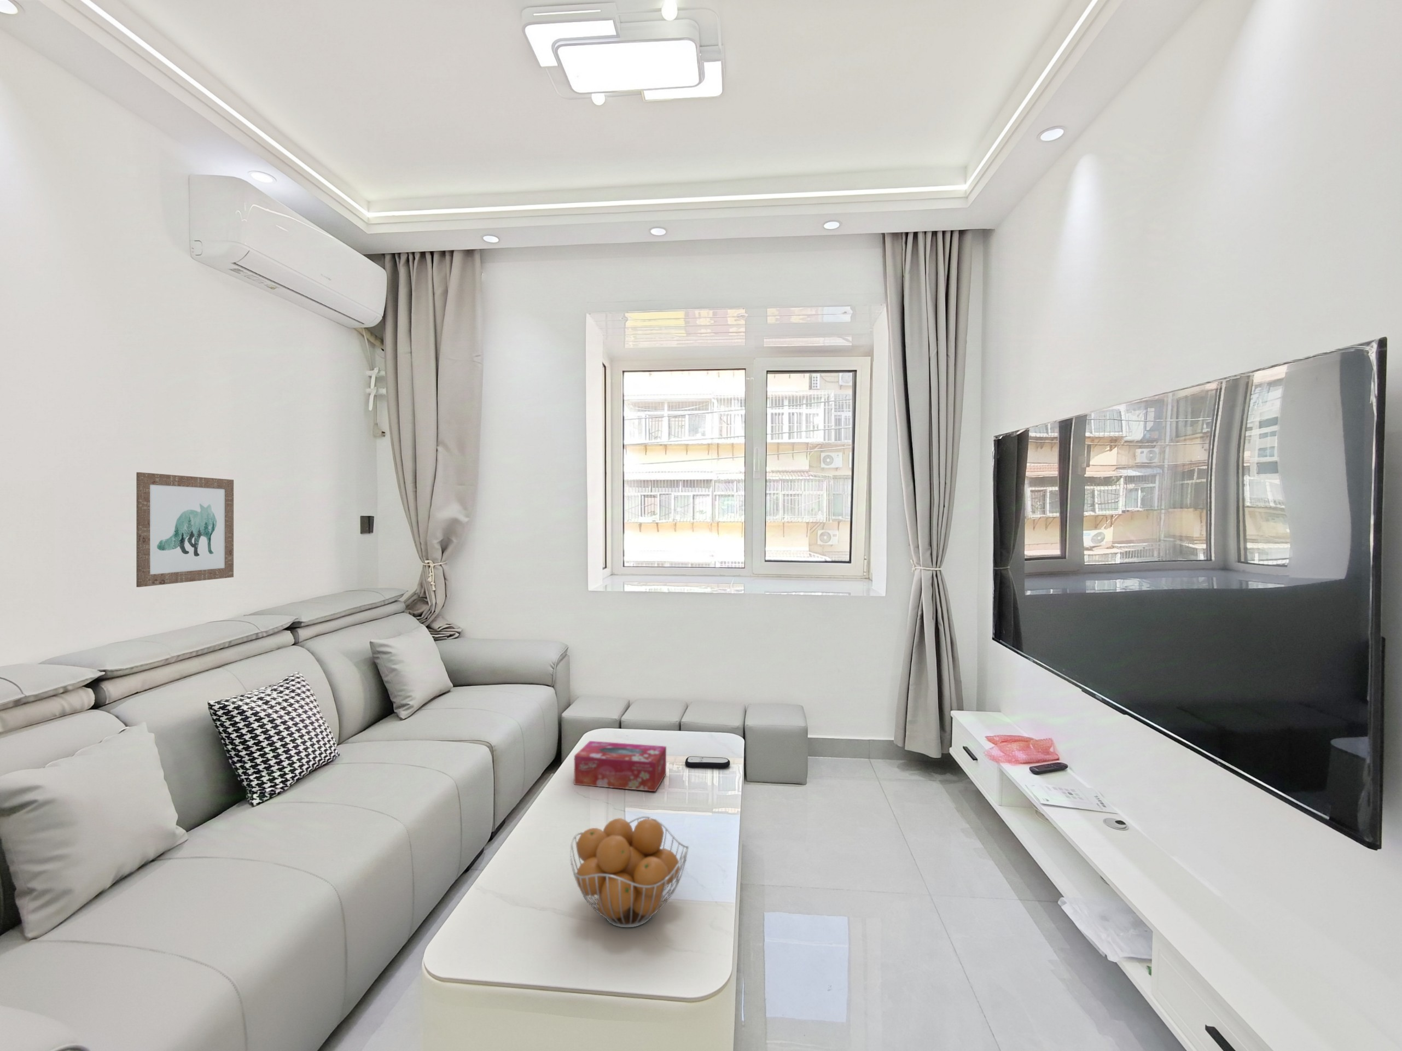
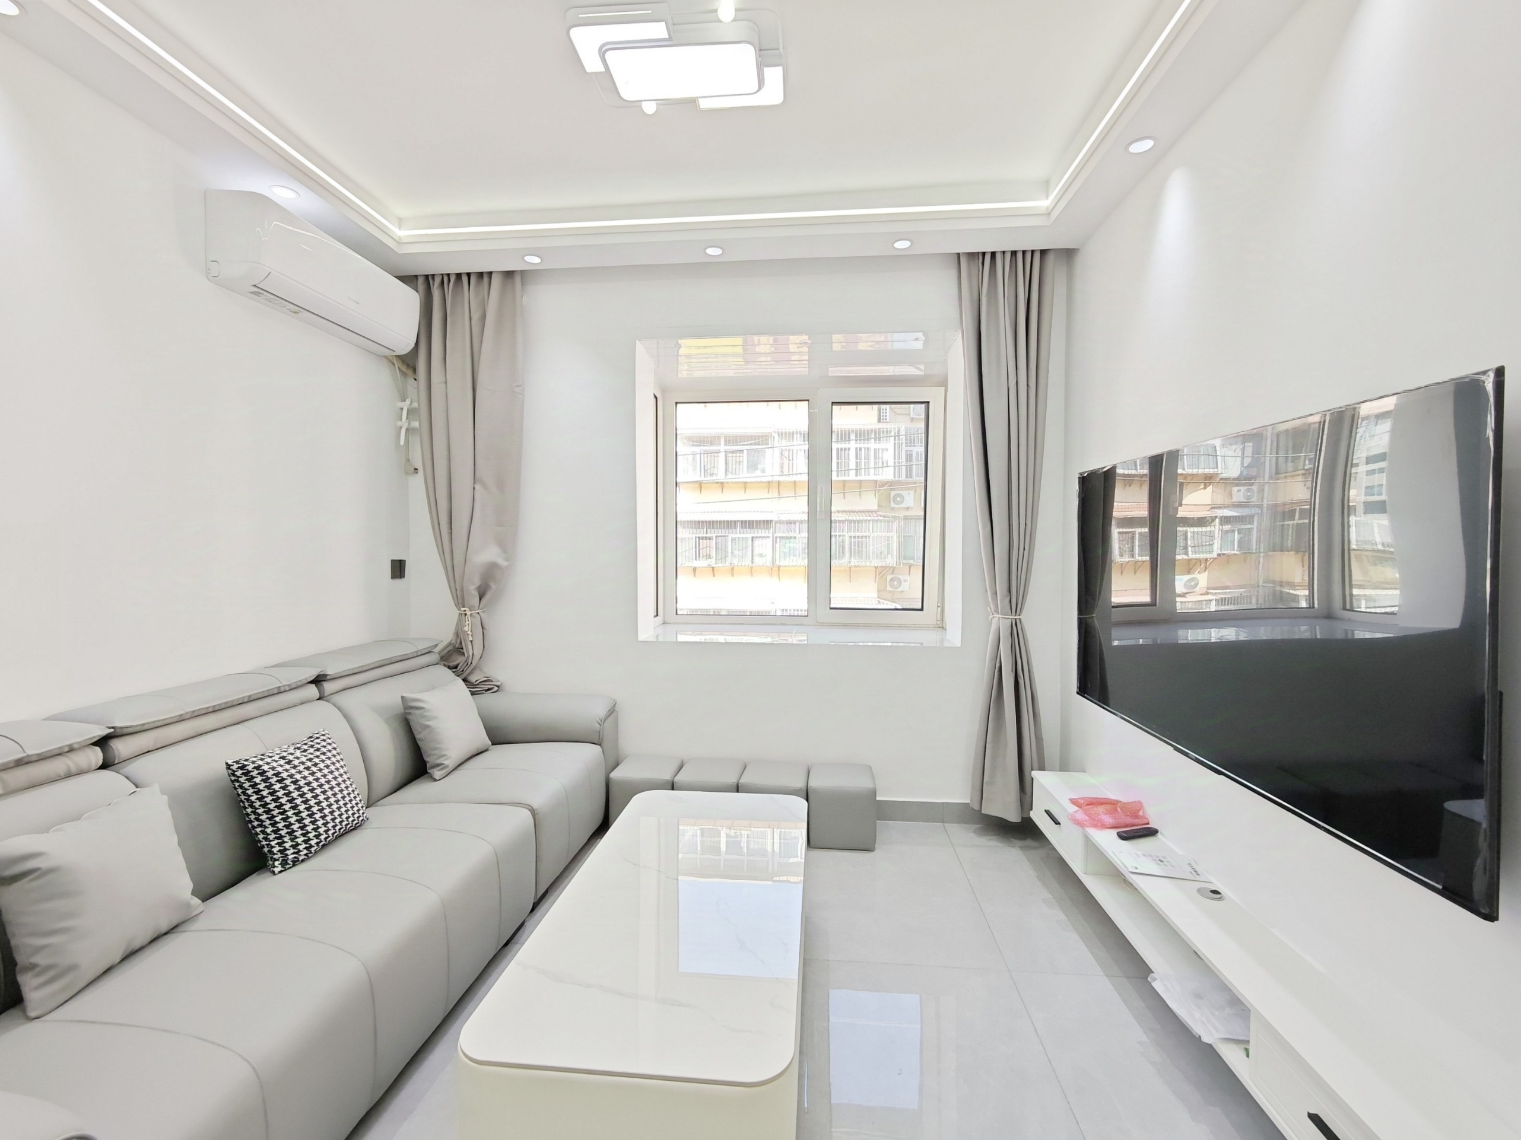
- wall art [136,471,234,587]
- fruit basket [570,816,689,928]
- remote control [684,756,731,768]
- tissue box [574,741,667,792]
